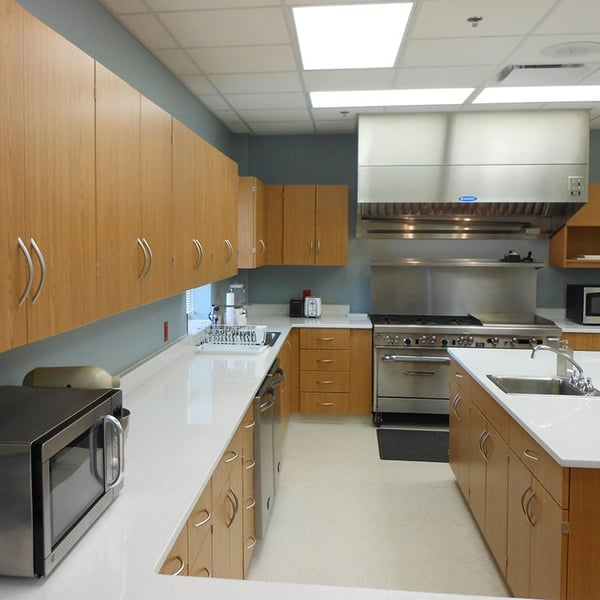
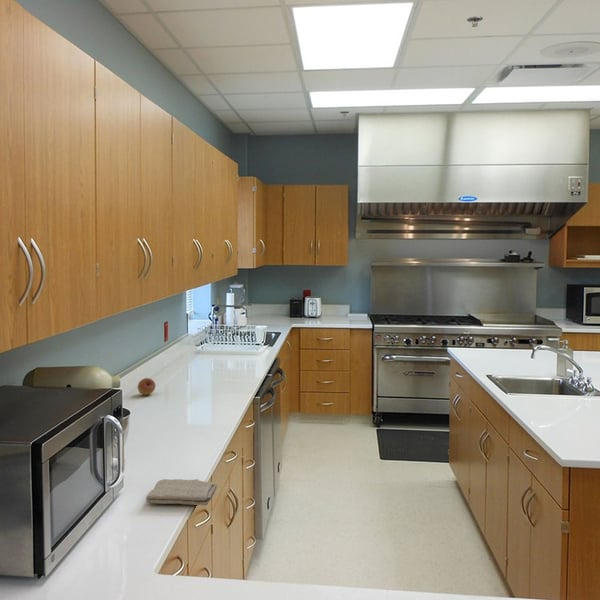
+ fruit [137,377,157,396]
+ washcloth [145,478,218,506]
